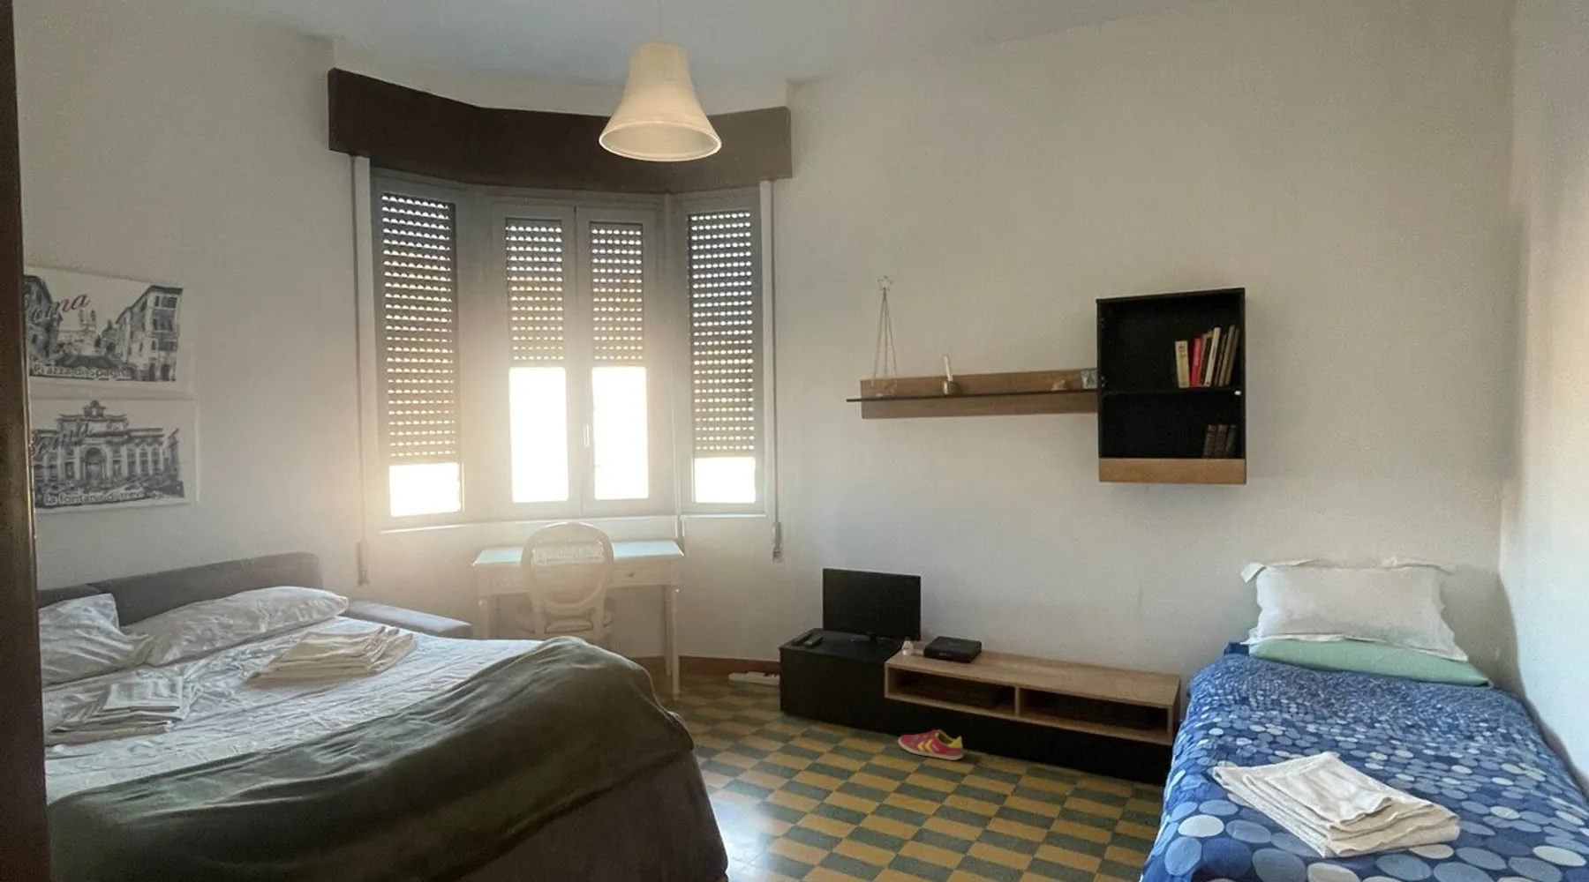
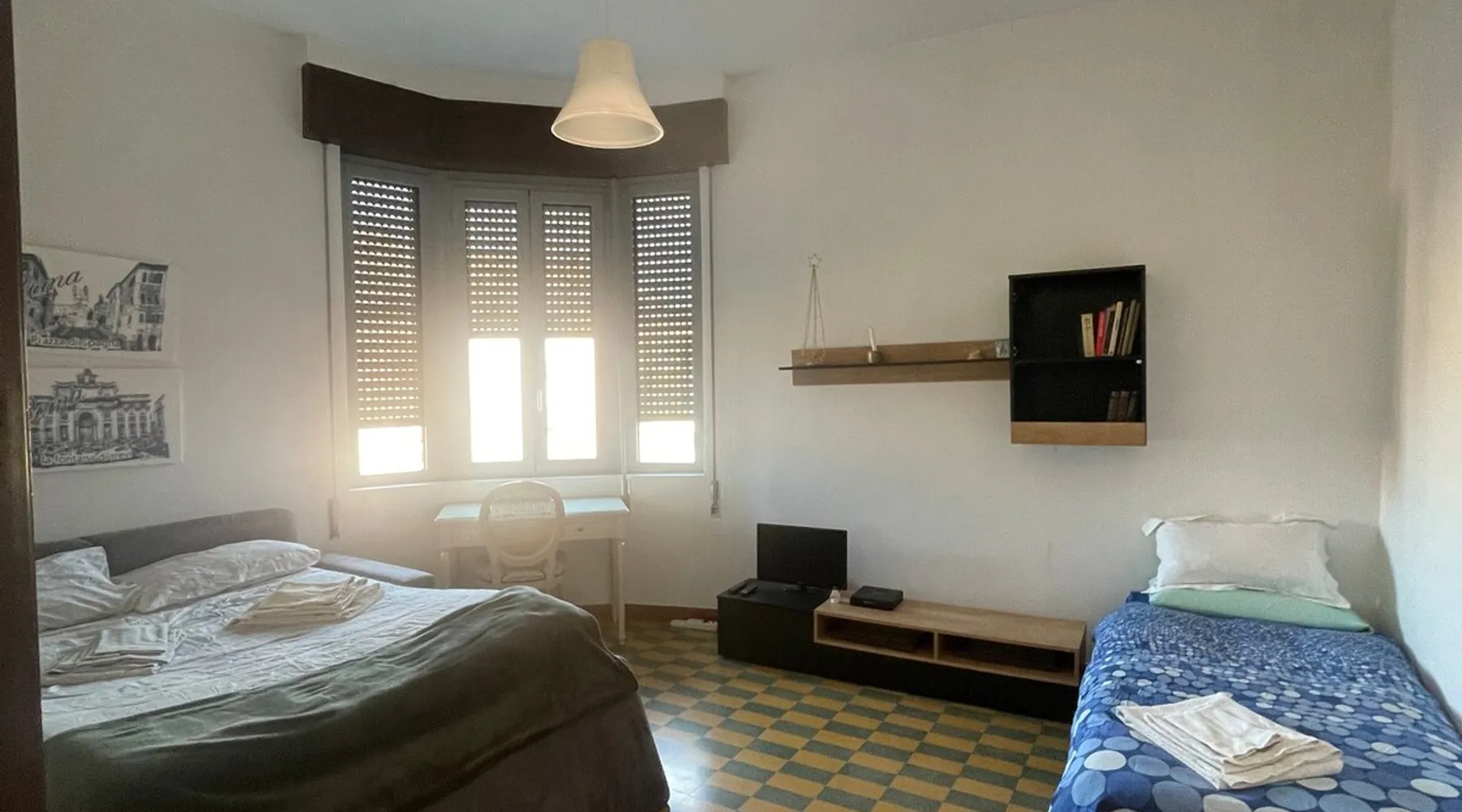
- shoe [897,729,964,761]
